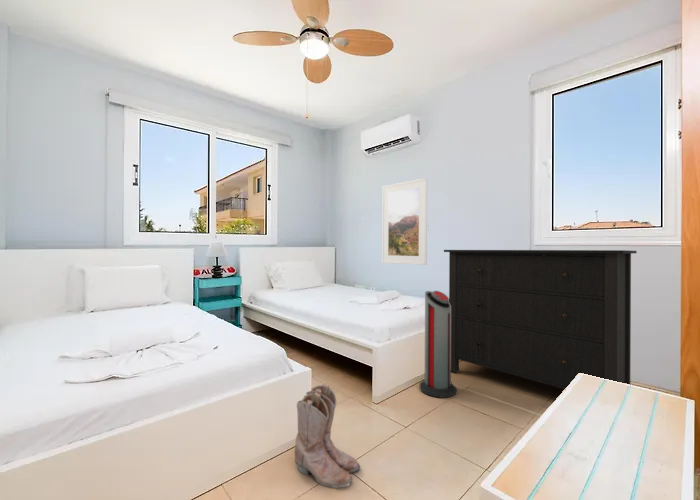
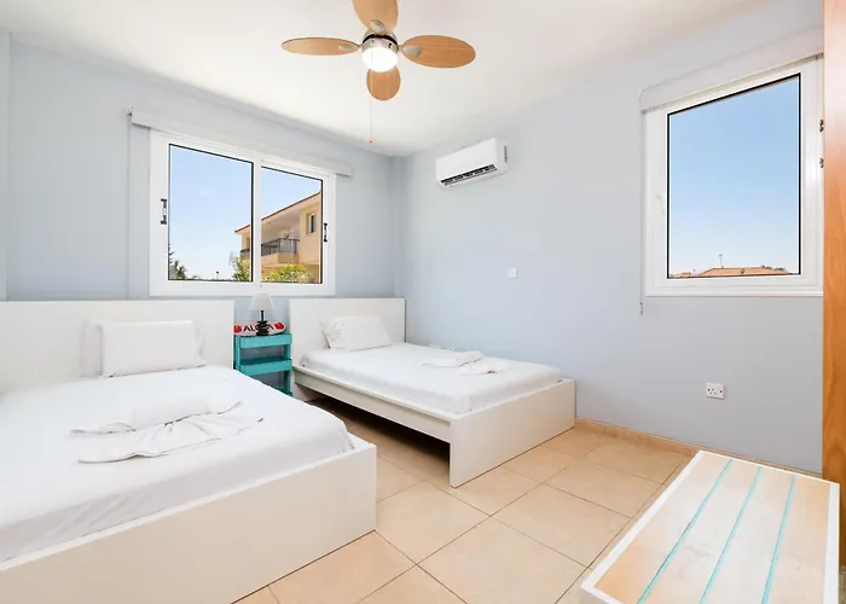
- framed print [381,177,428,266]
- boots [294,383,361,489]
- air purifier [418,290,457,399]
- dresser [443,249,638,390]
